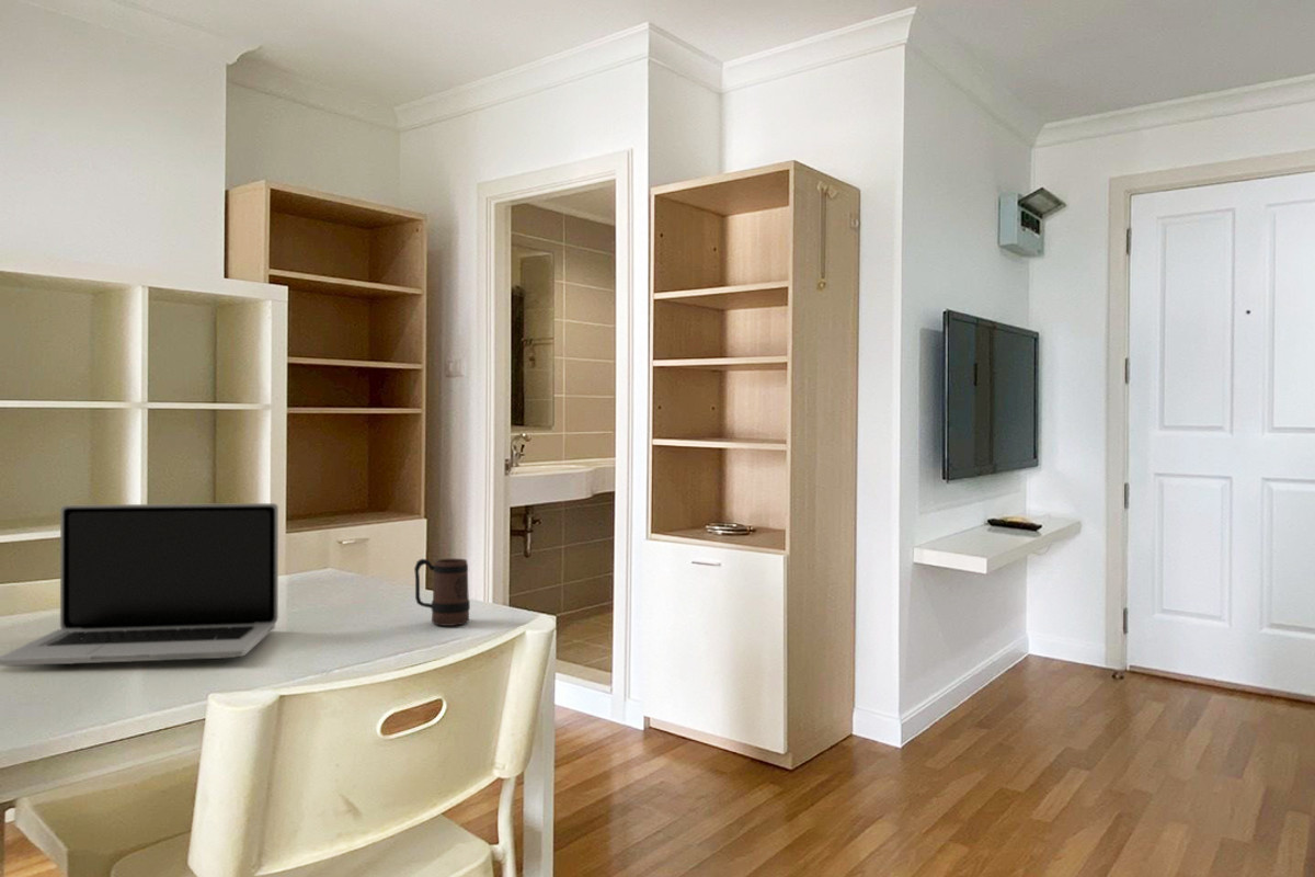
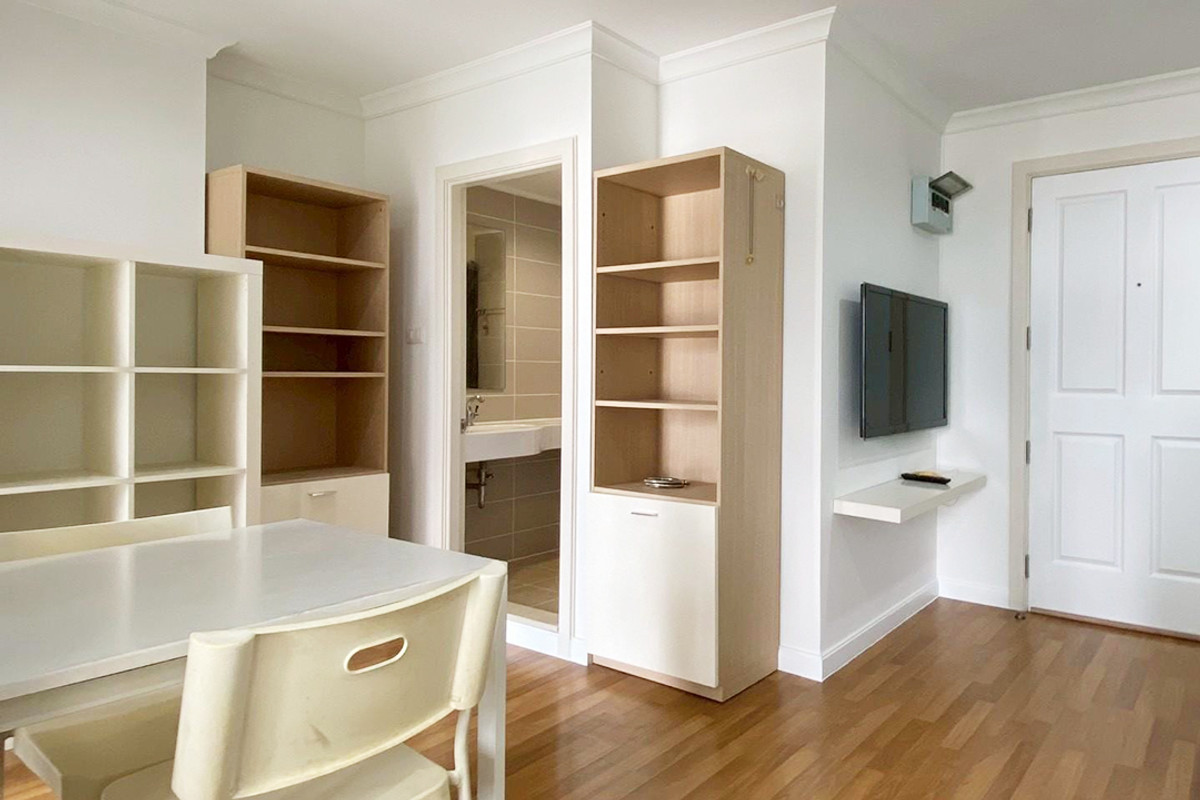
- laptop [0,502,279,667]
- mug [413,558,471,627]
